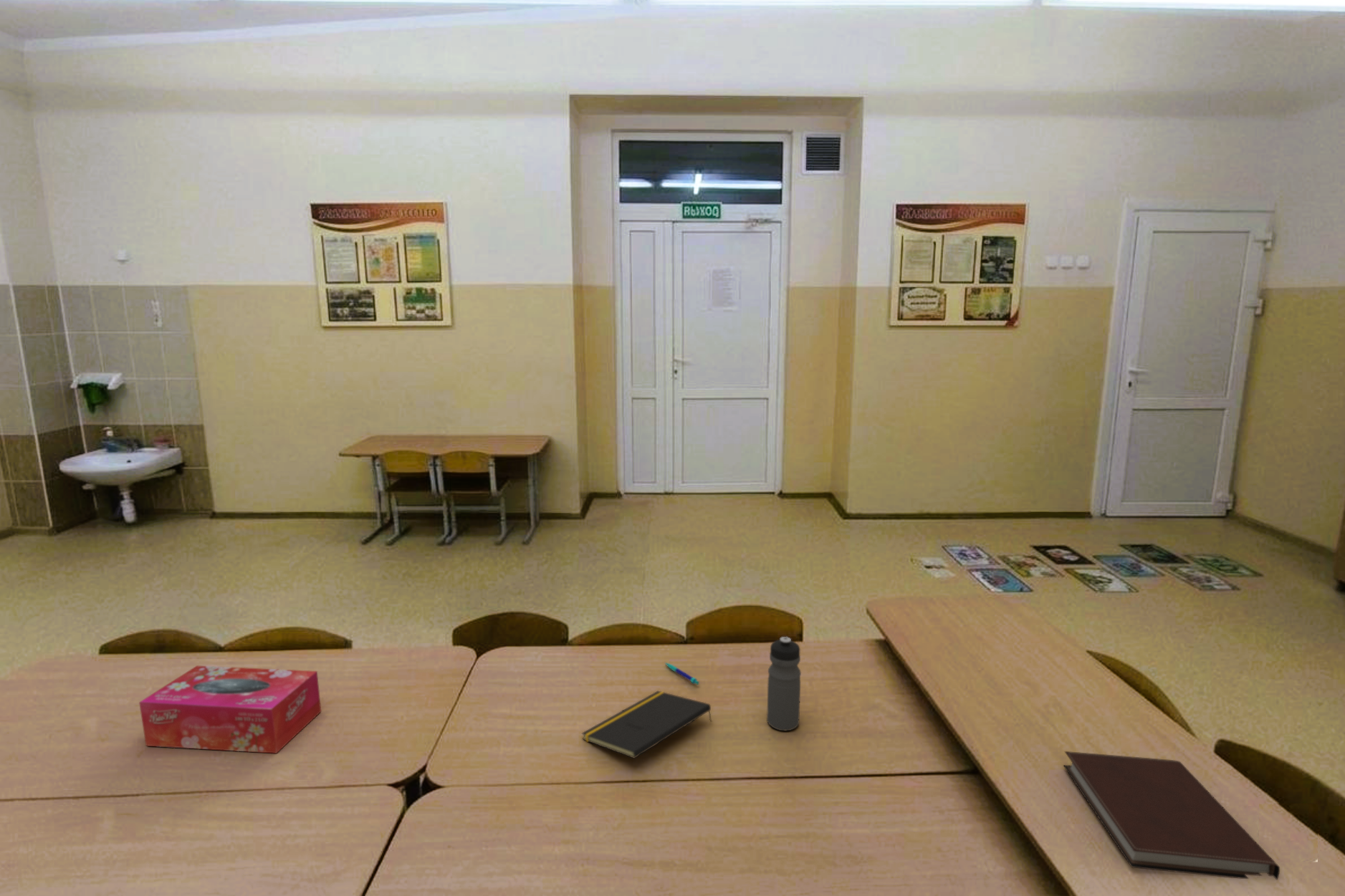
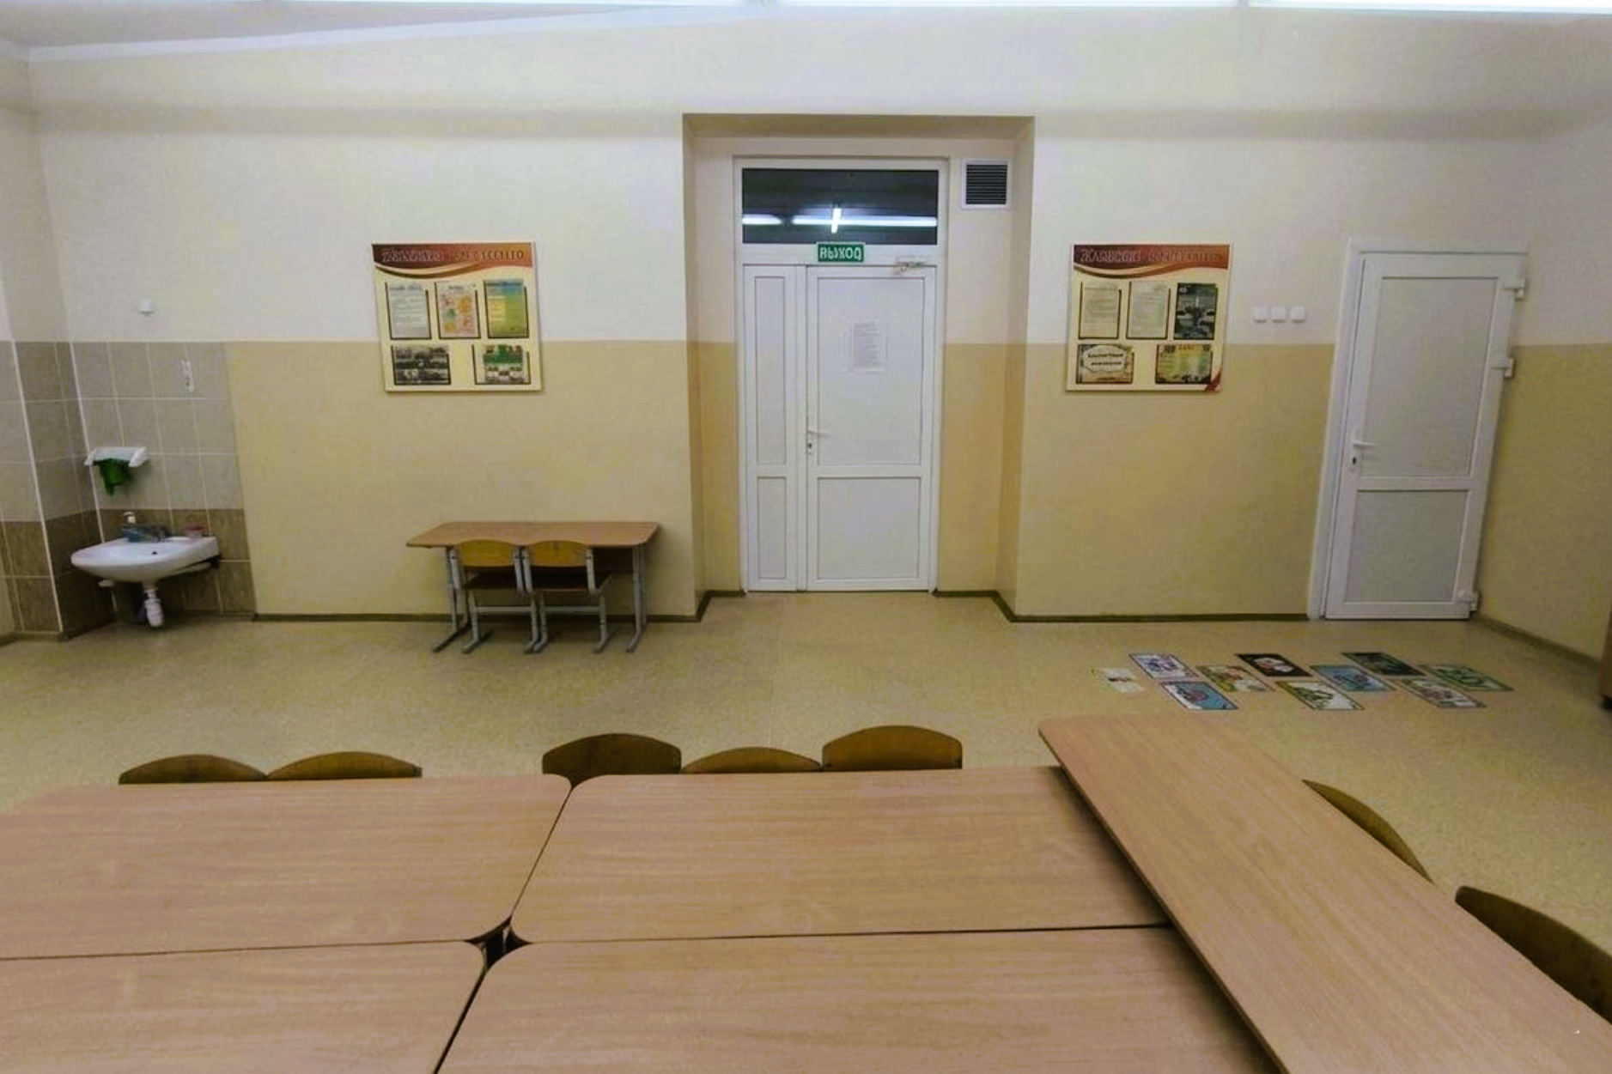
- pen [664,662,700,685]
- water bottle [766,636,802,731]
- tissue box [138,665,322,754]
- notepad [581,690,713,759]
- notebook [1062,751,1281,881]
